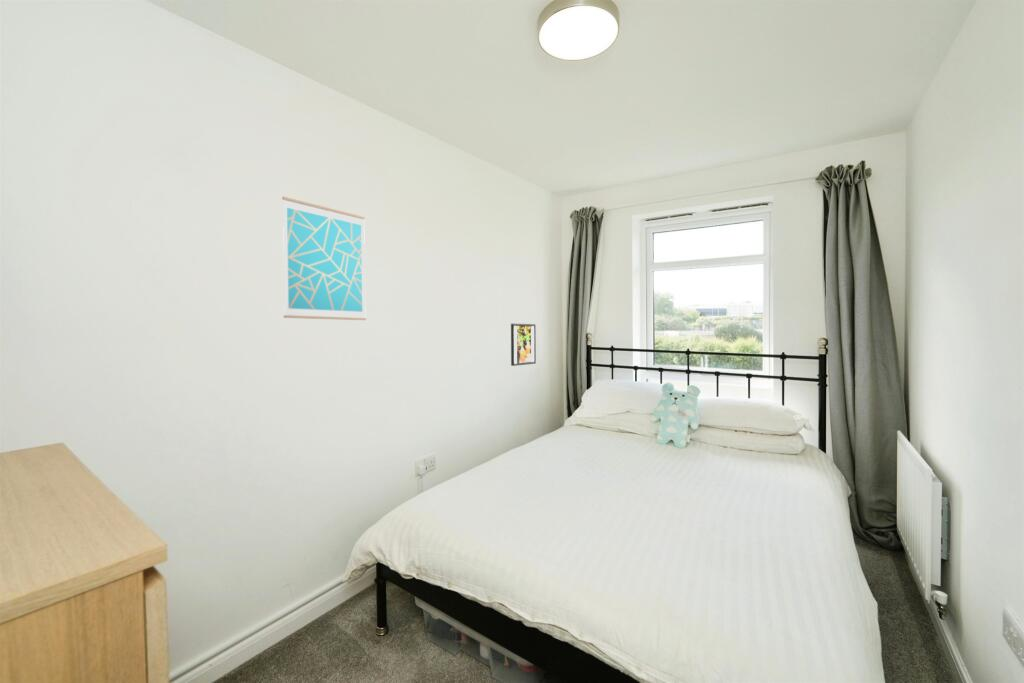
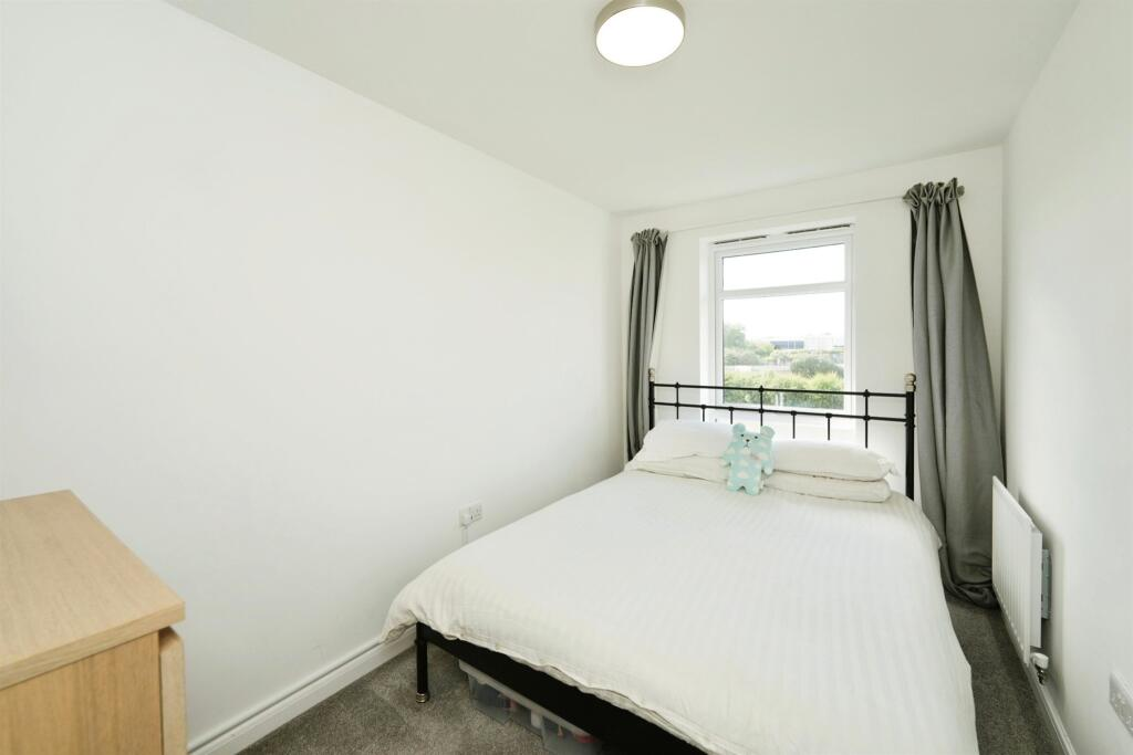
- wall art [281,196,367,321]
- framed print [510,323,537,367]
